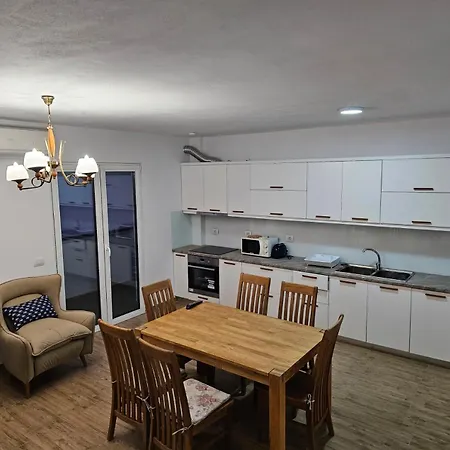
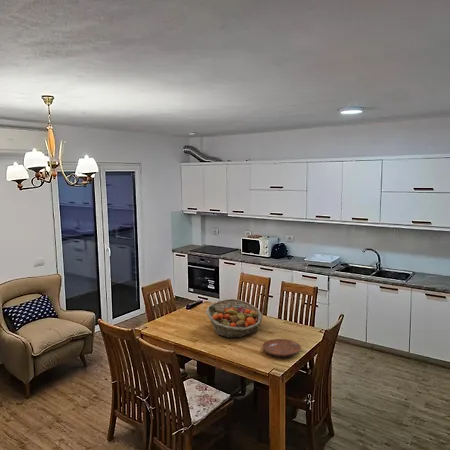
+ bowl [261,338,302,358]
+ fruit basket [205,298,264,339]
